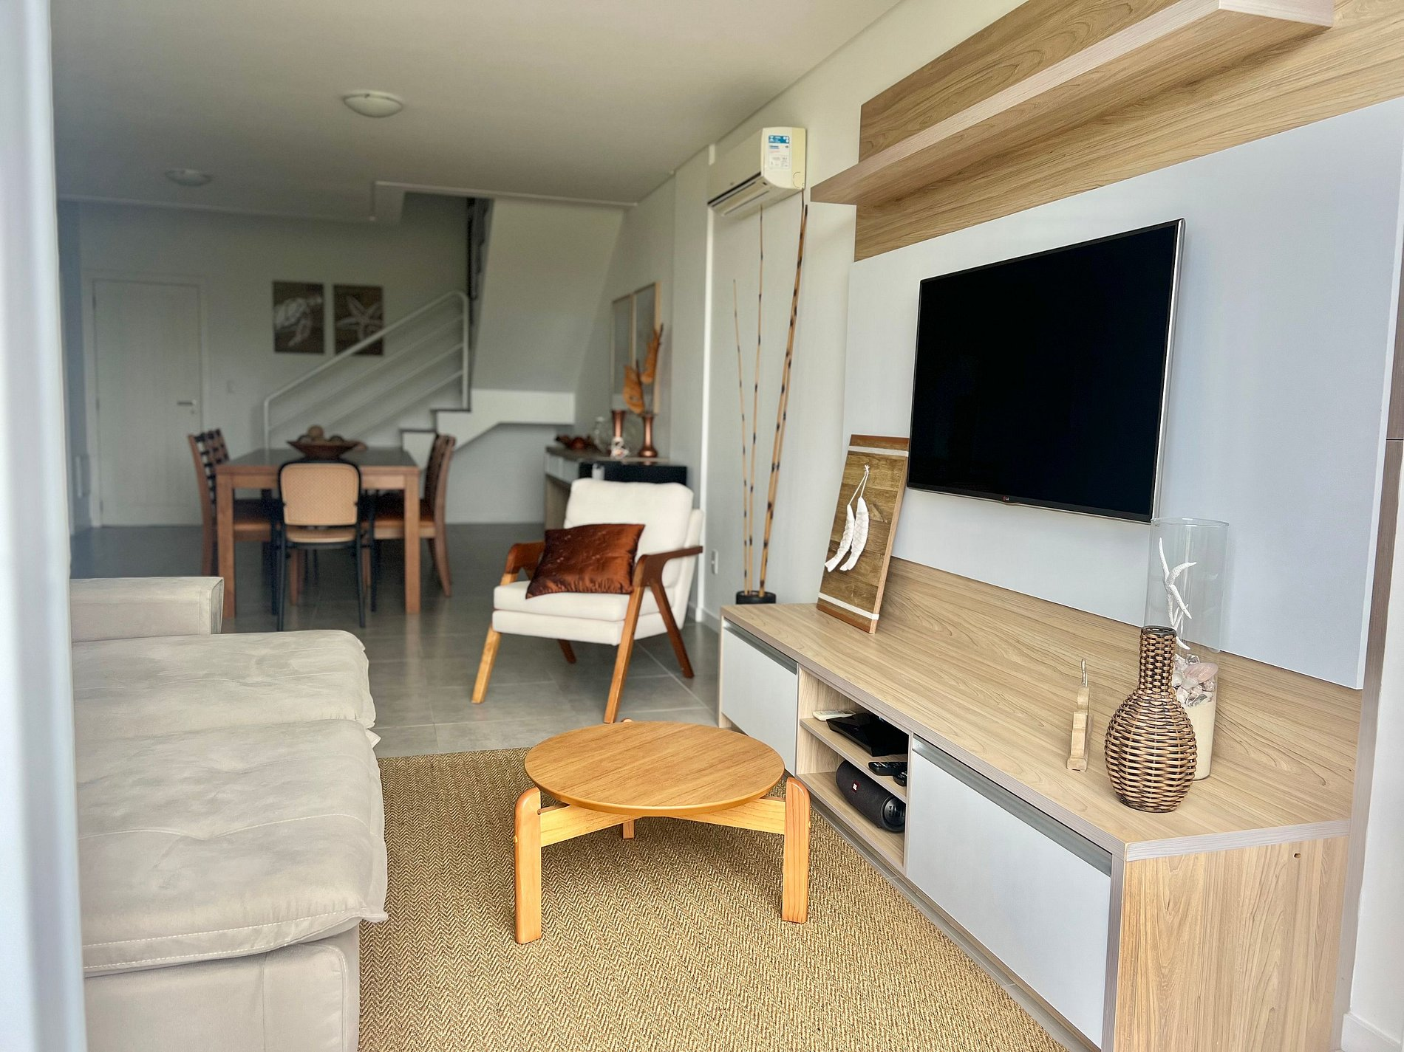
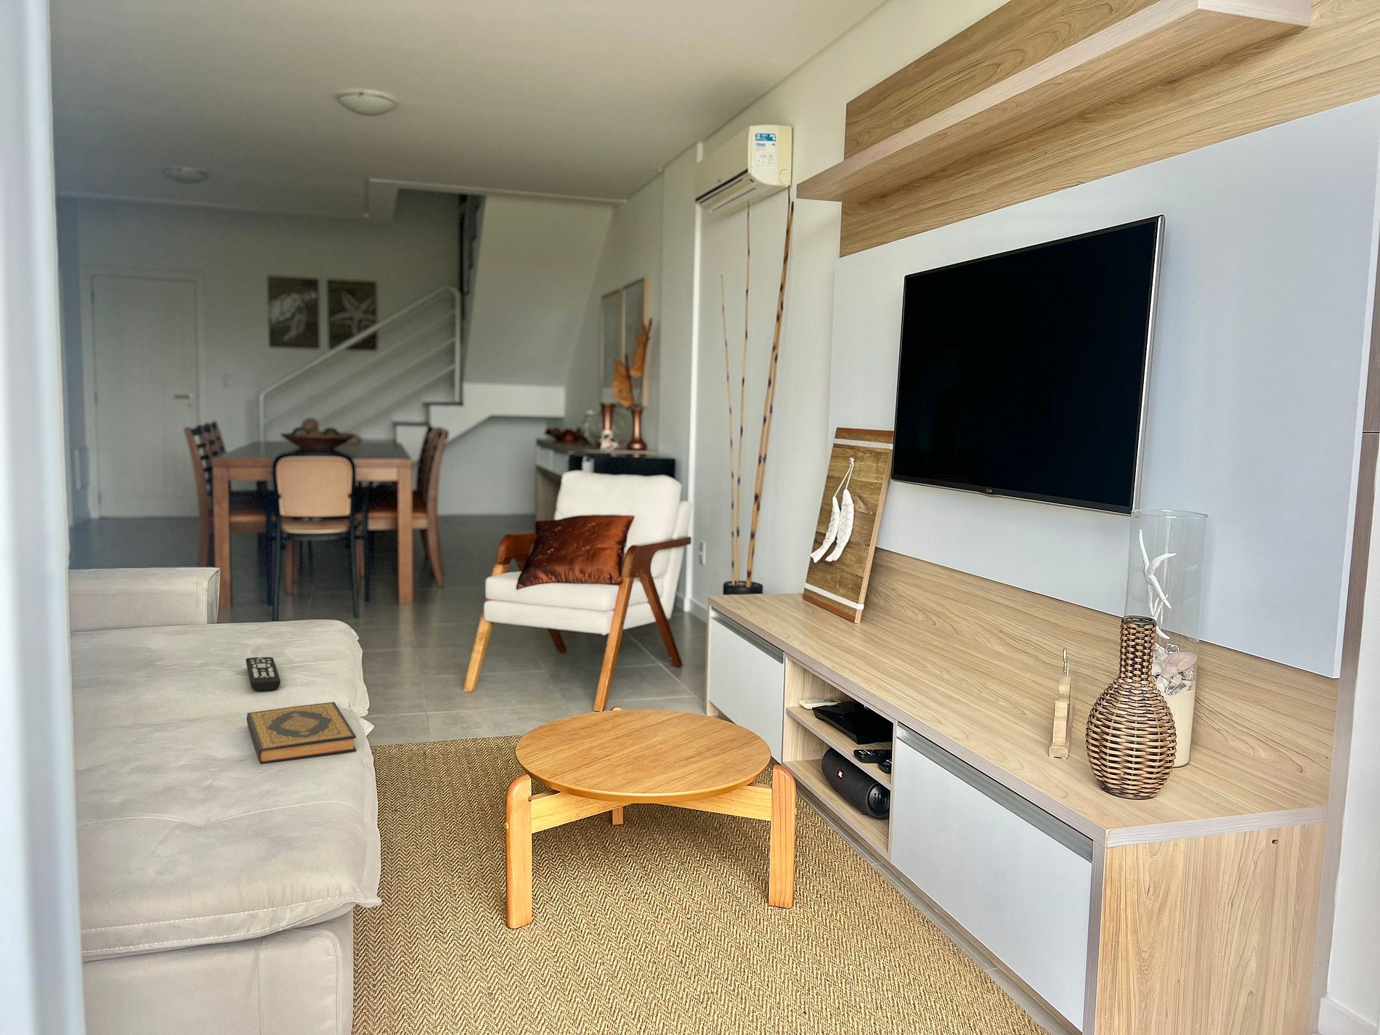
+ hardback book [246,701,356,764]
+ remote control [246,657,281,691]
